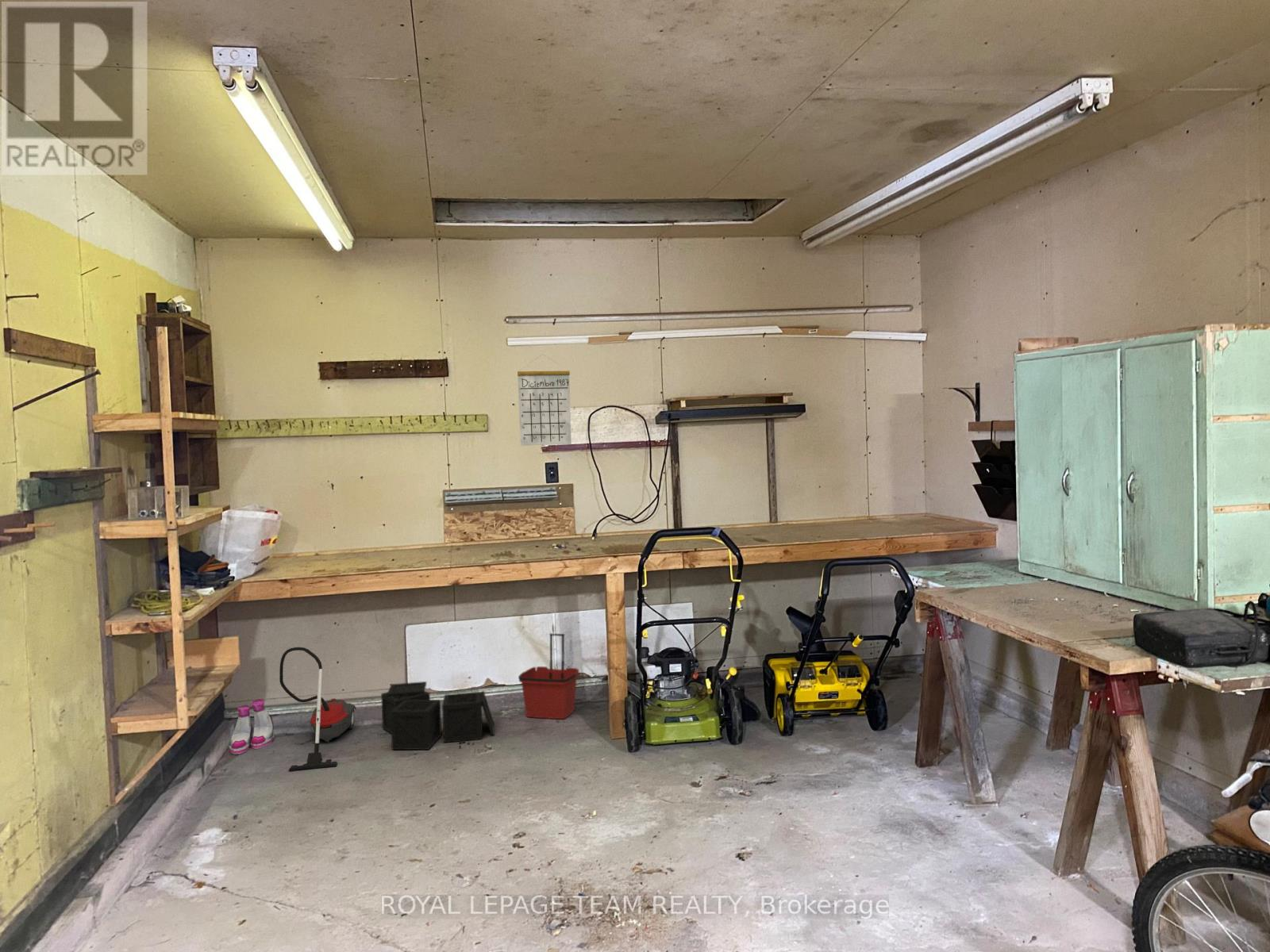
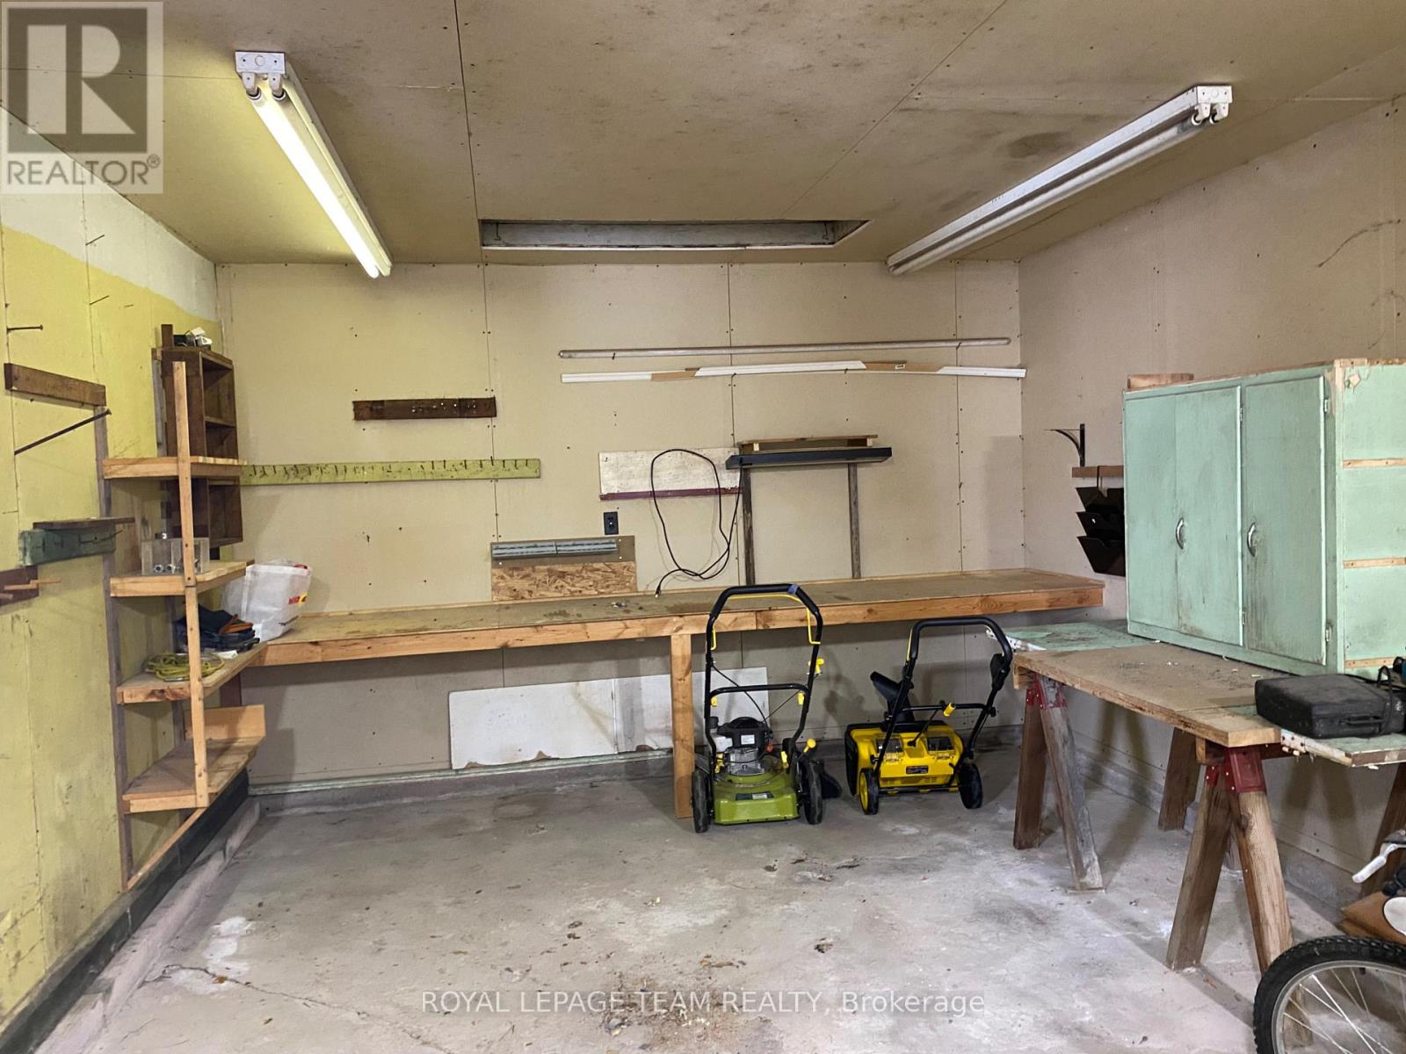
- vacuum cleaner [279,647,356,771]
- calendar [517,354,572,447]
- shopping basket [518,632,580,720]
- boots [228,698,275,755]
- storage bin [380,681,495,750]
